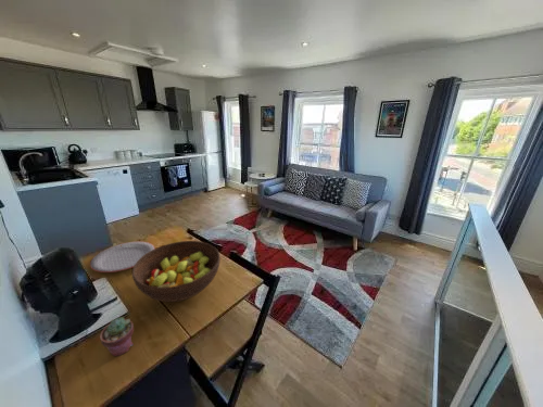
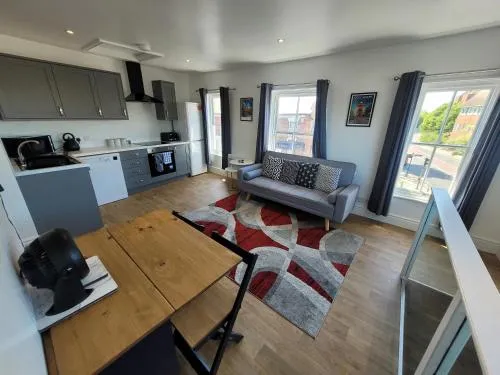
- potted succulent [99,316,135,357]
- plate [89,241,155,274]
- fruit bowl [131,240,222,303]
